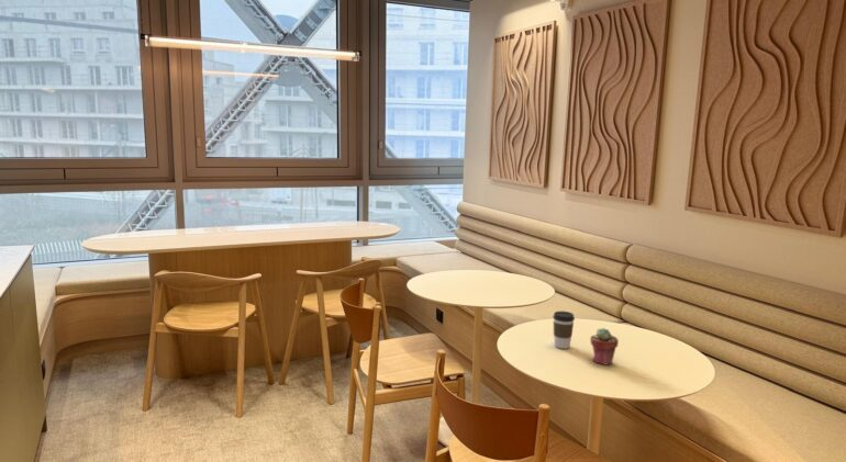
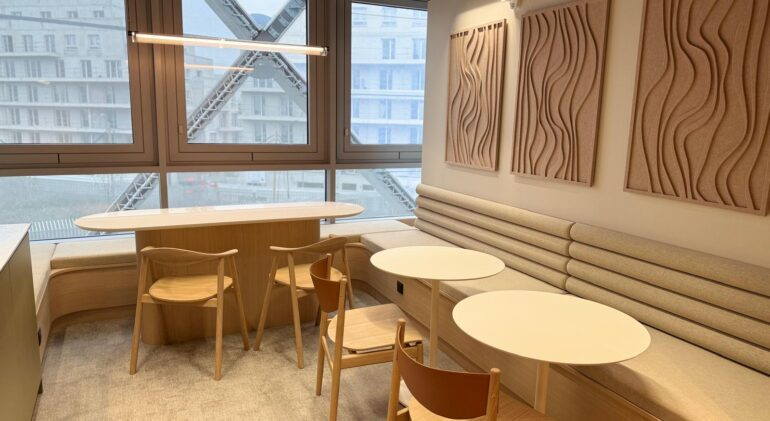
- potted succulent [589,327,620,365]
- coffee cup [552,311,576,350]
